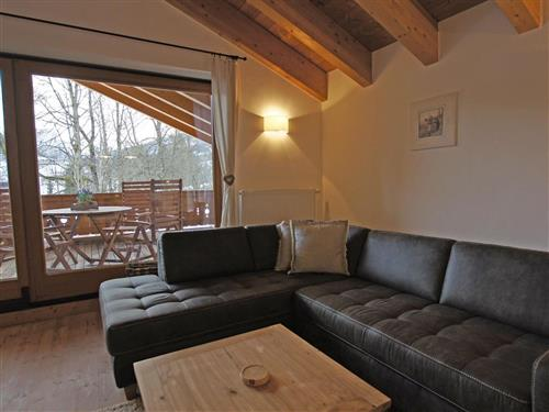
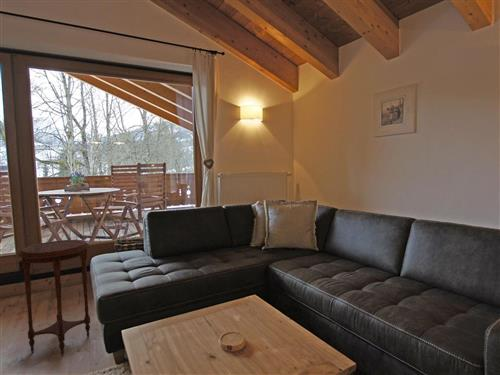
+ side table [17,239,91,357]
